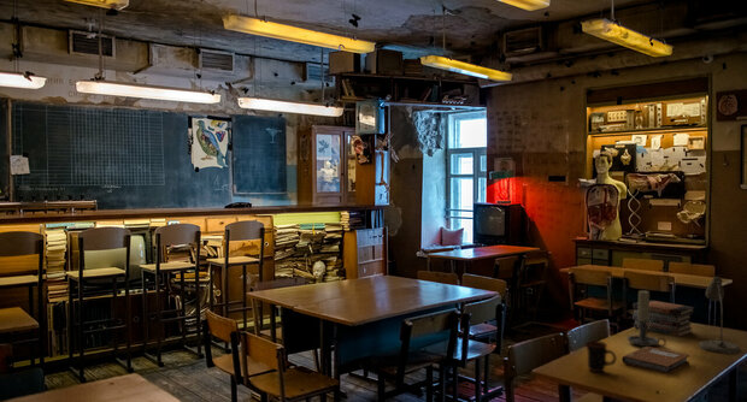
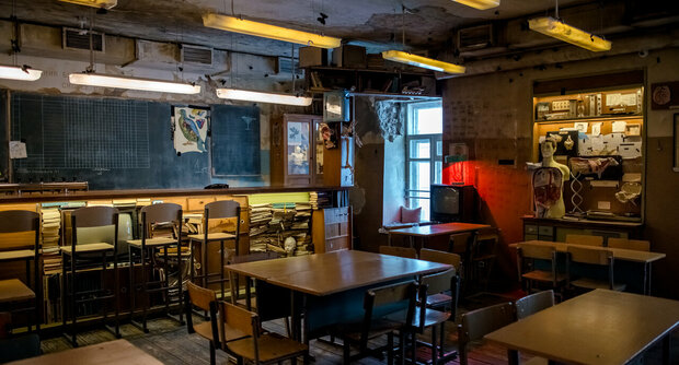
- book stack [631,298,695,338]
- desk lamp [698,276,741,355]
- notebook [620,347,690,376]
- candle holder [627,289,667,348]
- mug [584,339,618,373]
